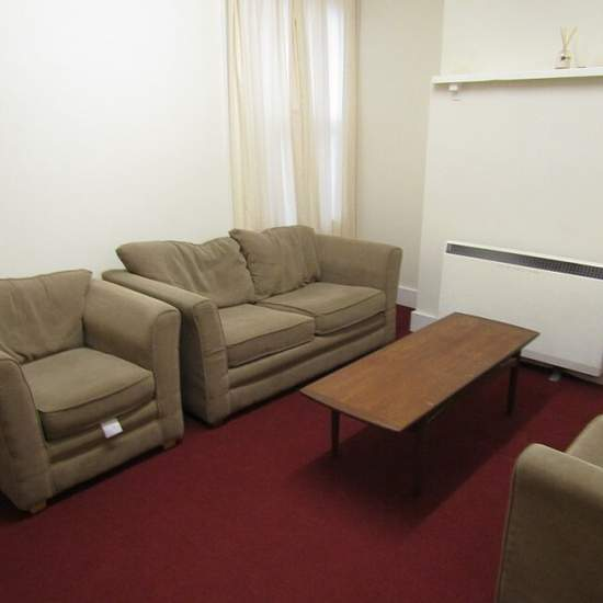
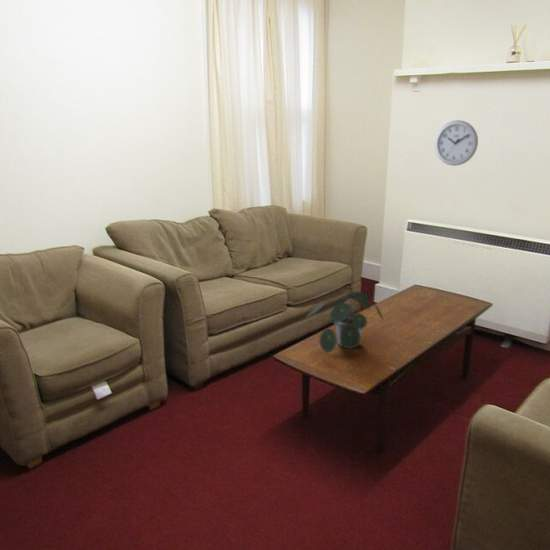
+ wall clock [434,119,479,167]
+ potted plant [306,289,385,354]
